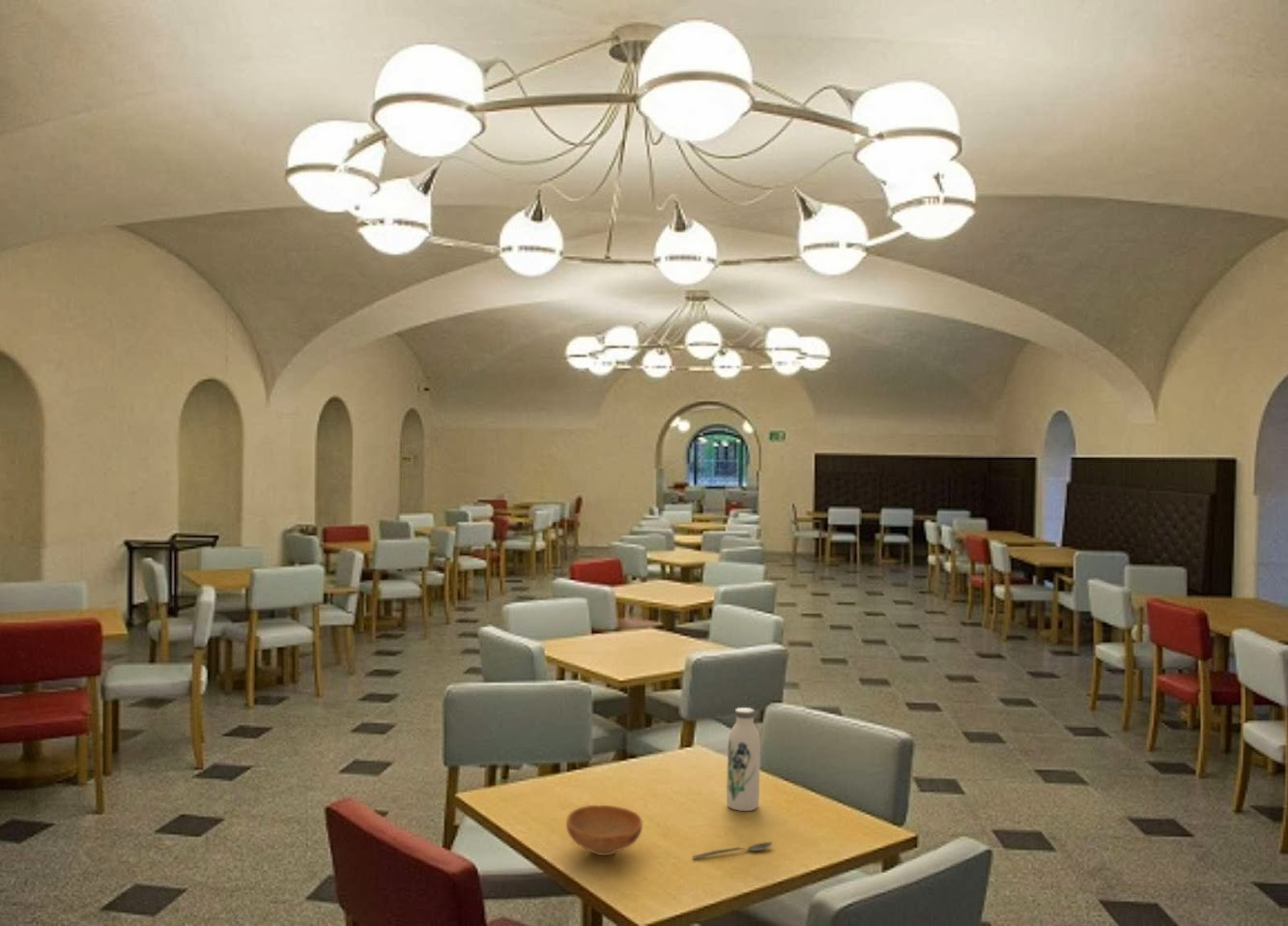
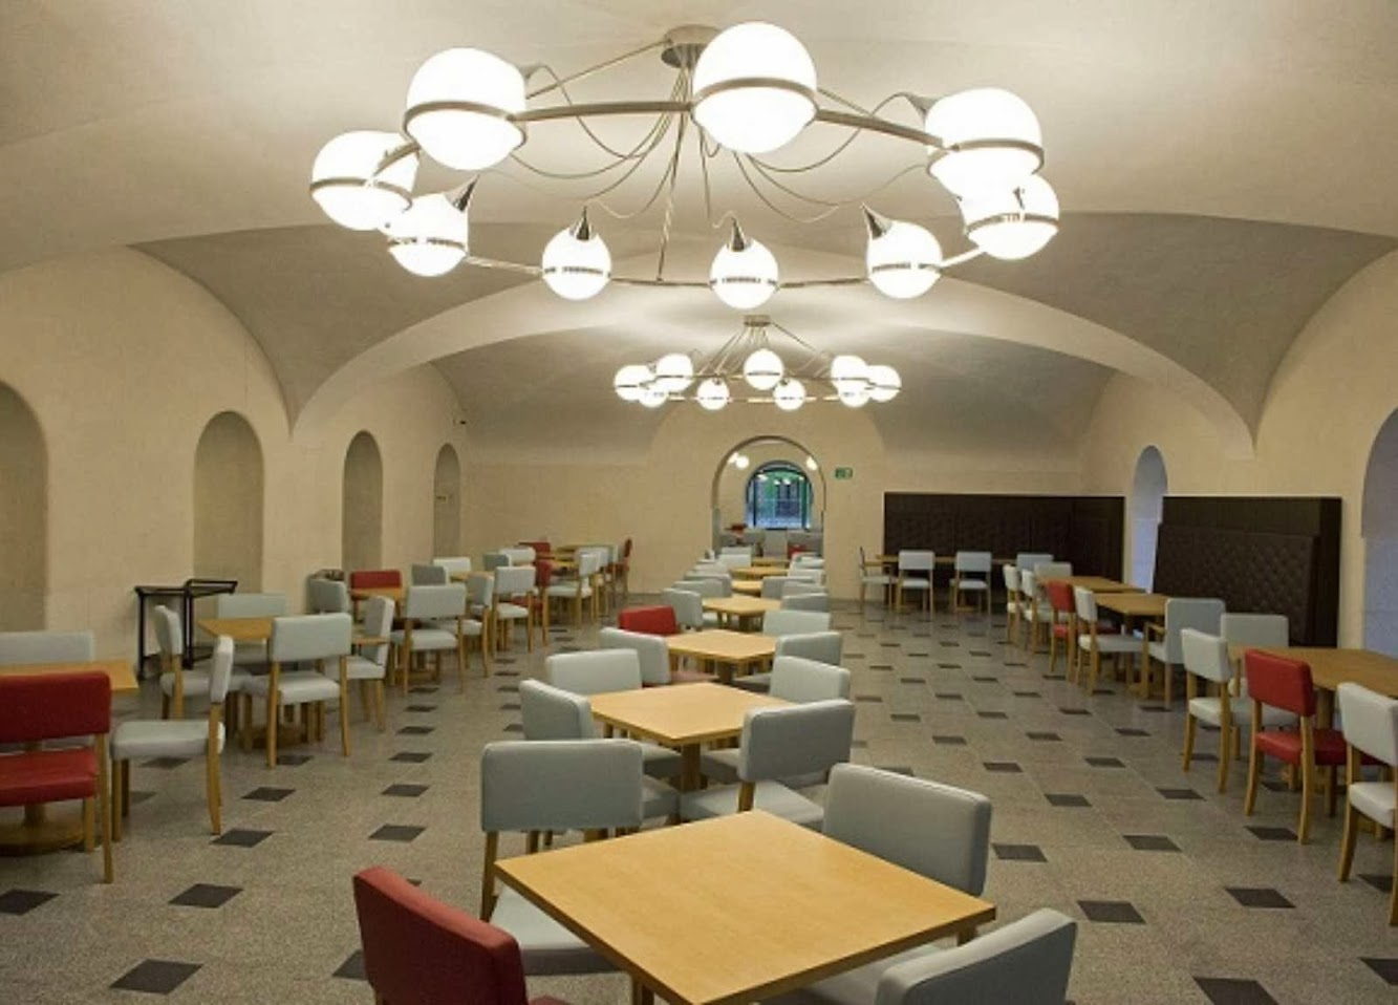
- spoon [692,841,773,859]
- bowl [565,804,644,856]
- water bottle [726,707,761,812]
